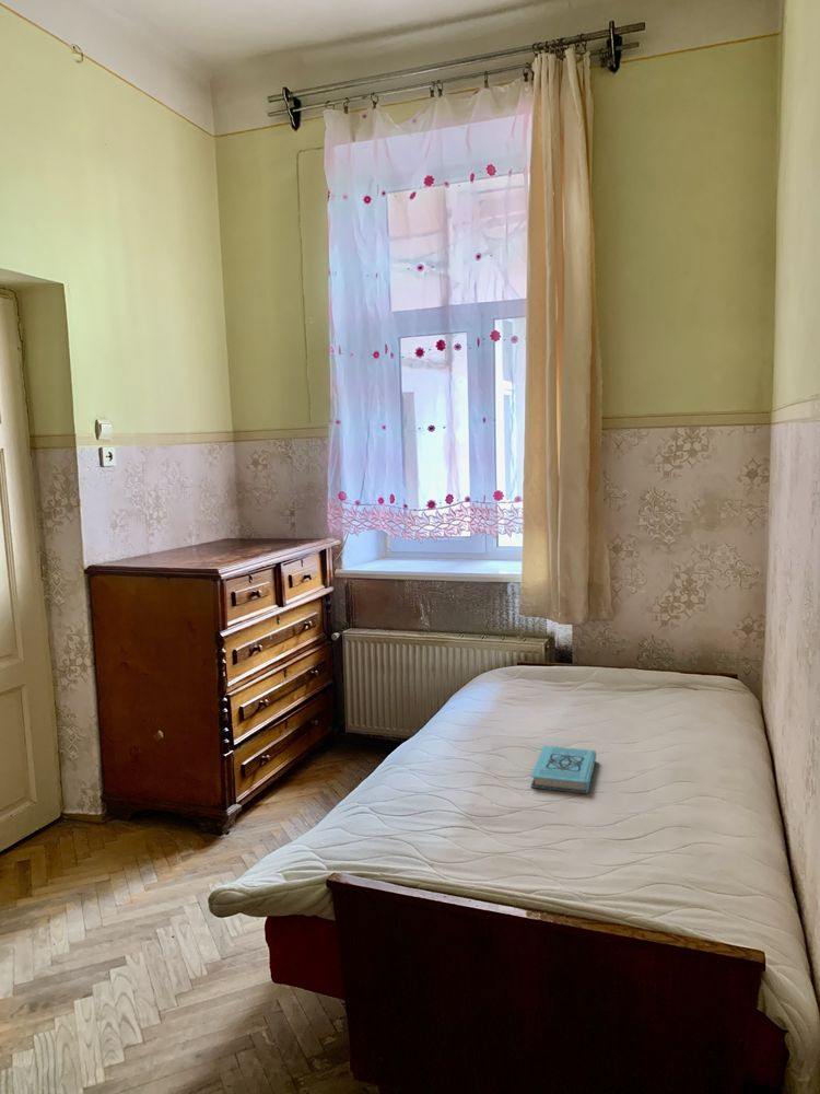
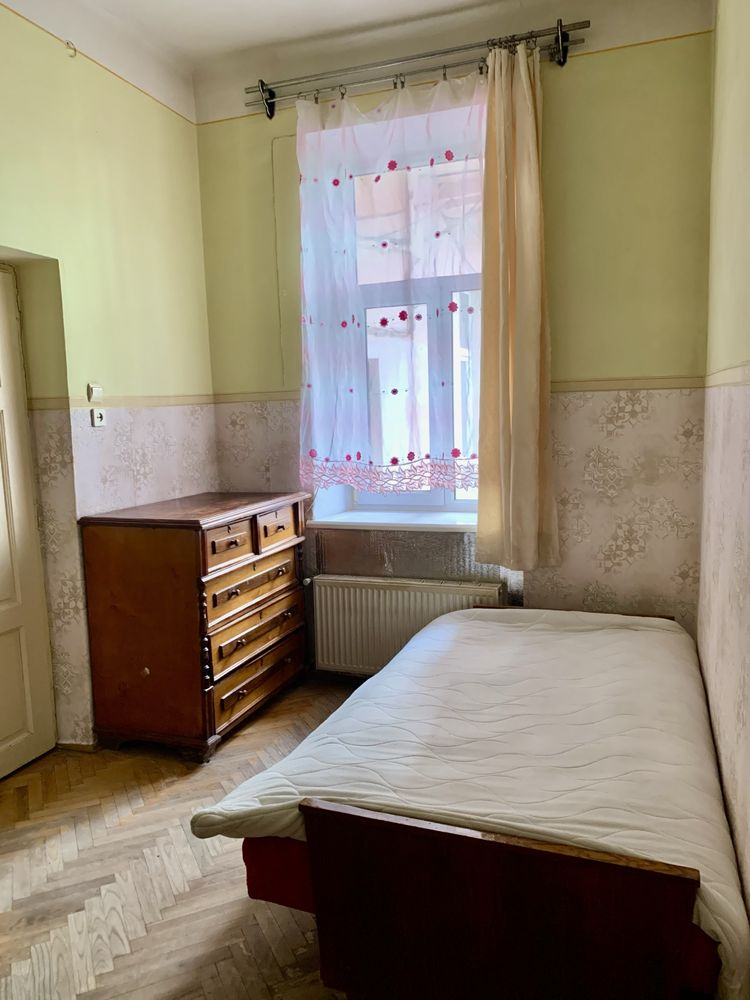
- book [529,744,597,794]
